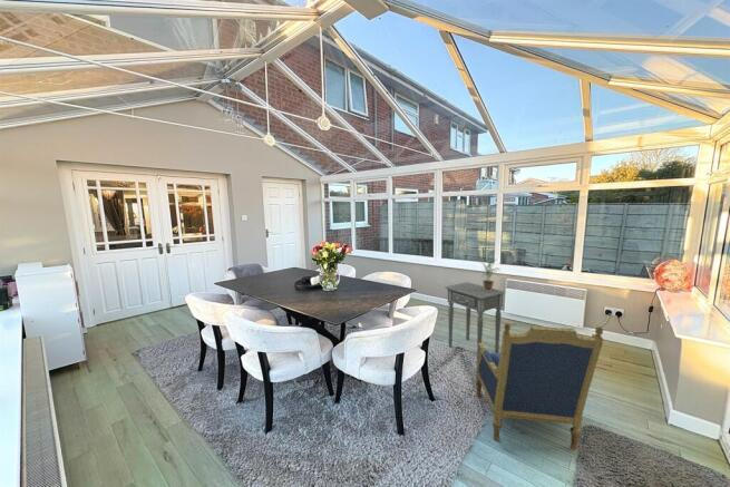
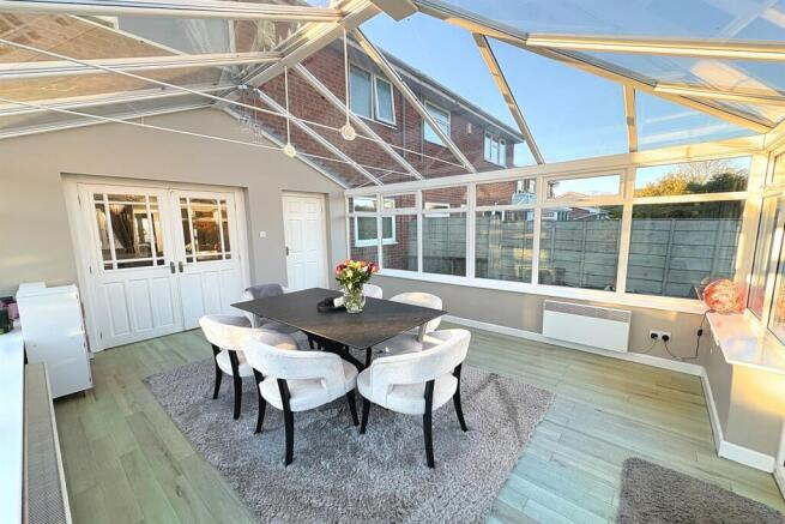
- armchair [475,321,604,450]
- potted plant [473,255,500,291]
- side table [444,281,506,361]
